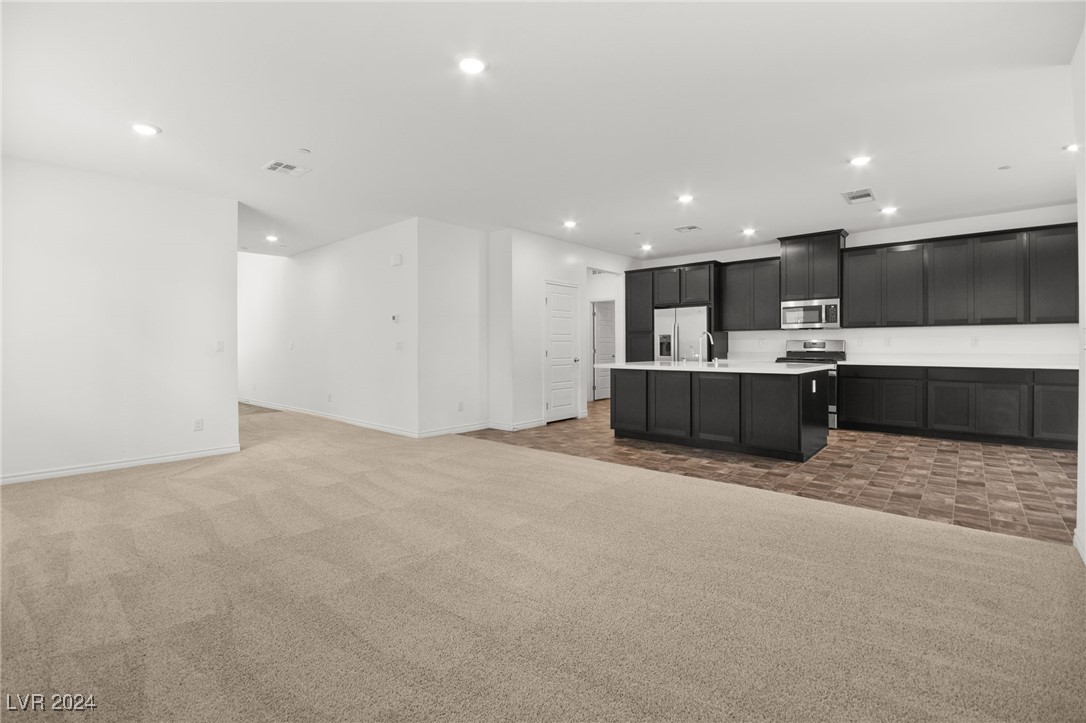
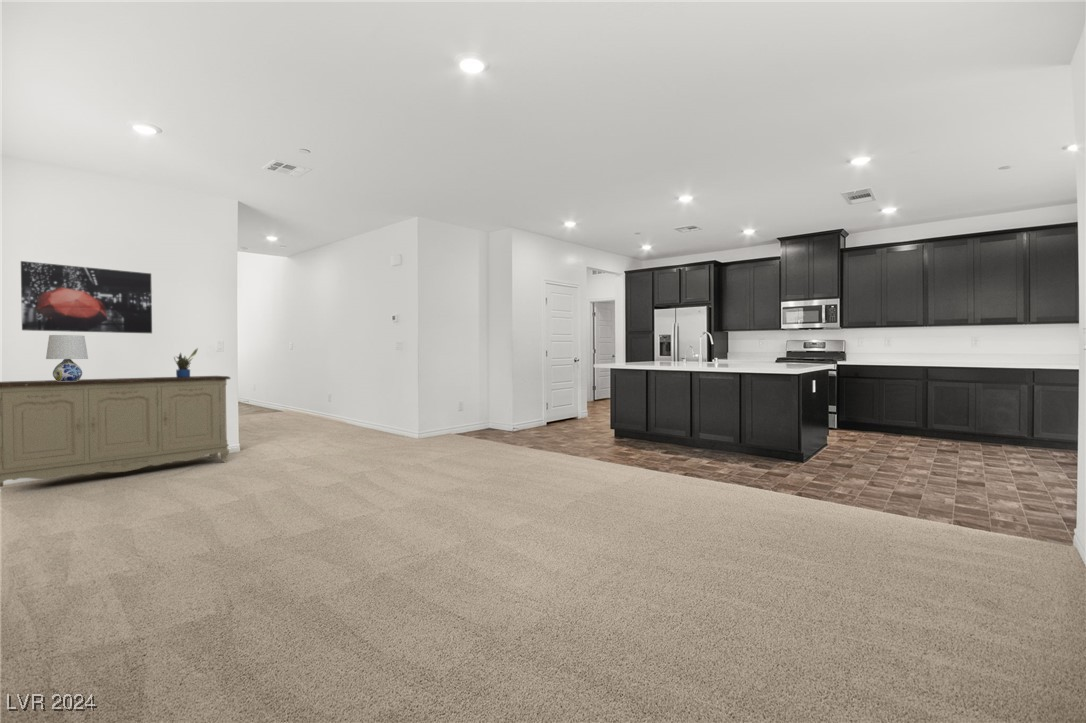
+ potted plant [173,347,199,377]
+ sideboard [0,375,231,488]
+ table lamp [45,334,89,381]
+ wall art [20,260,153,334]
